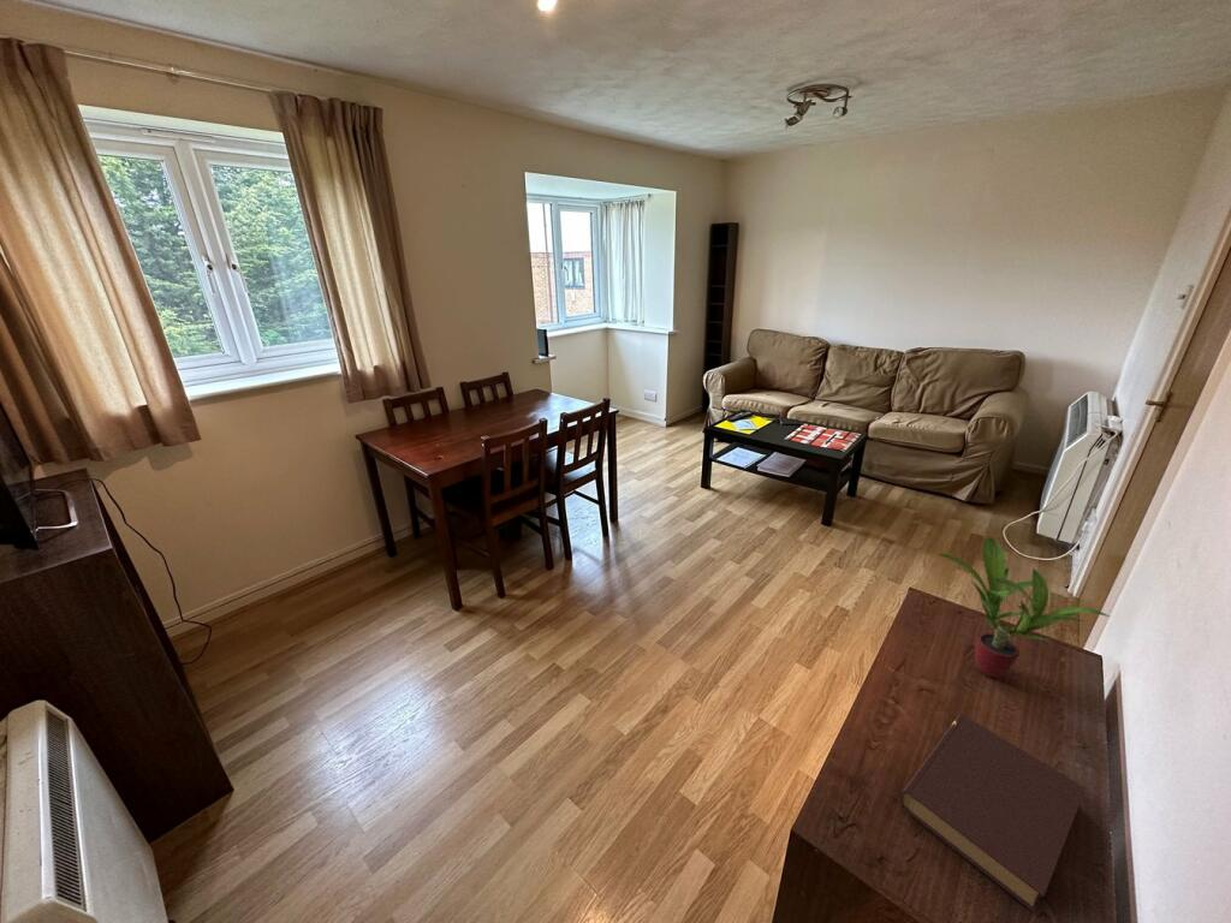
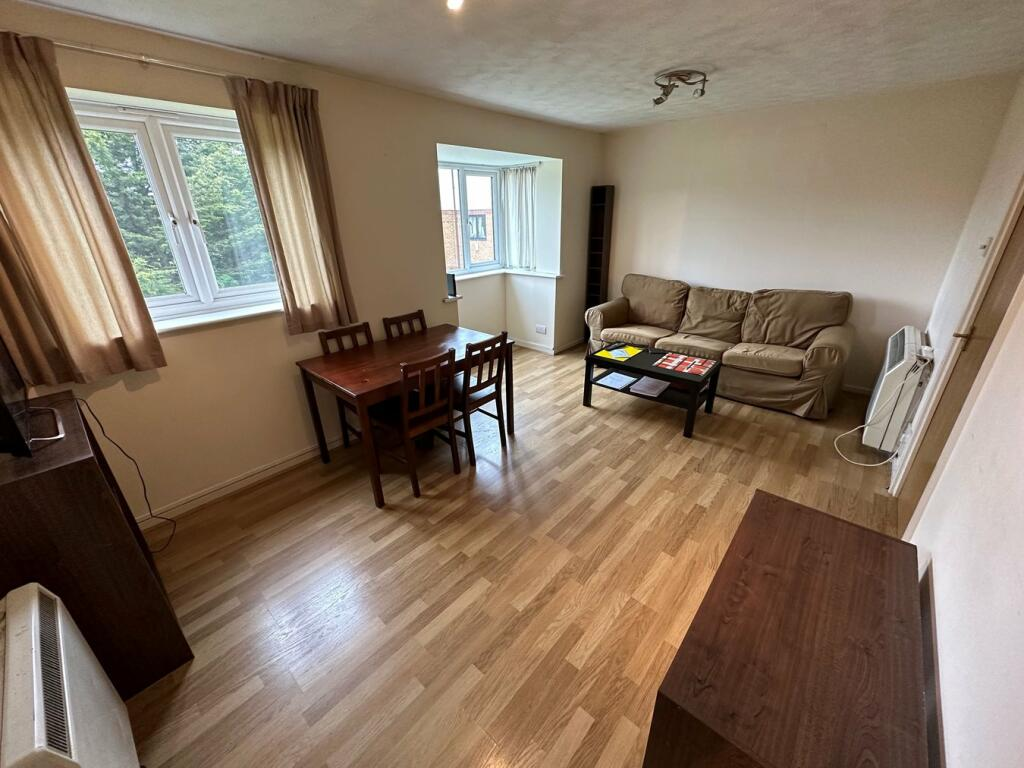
- book [898,713,1087,913]
- potted plant [935,536,1111,679]
